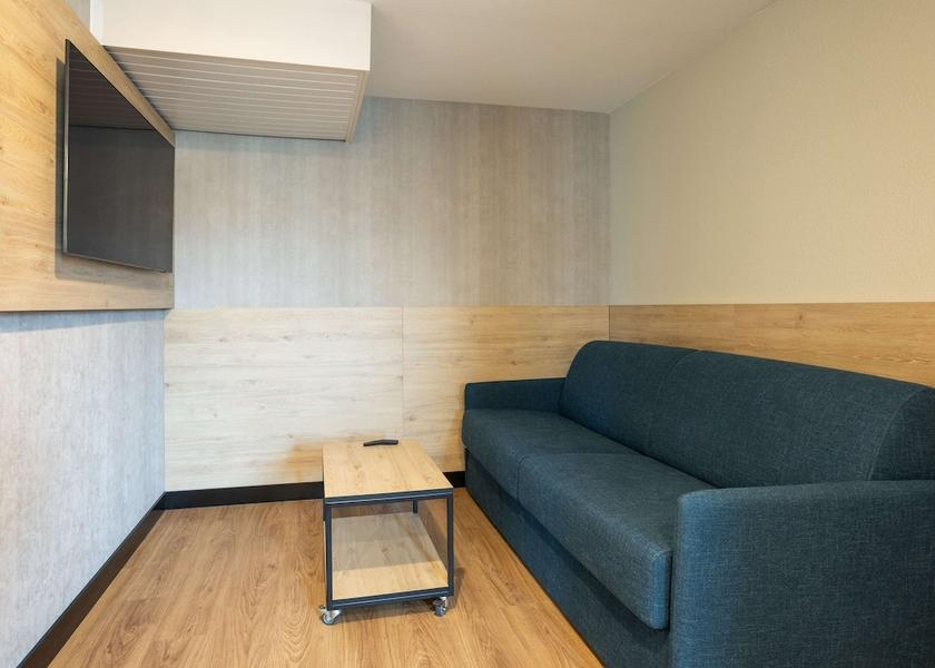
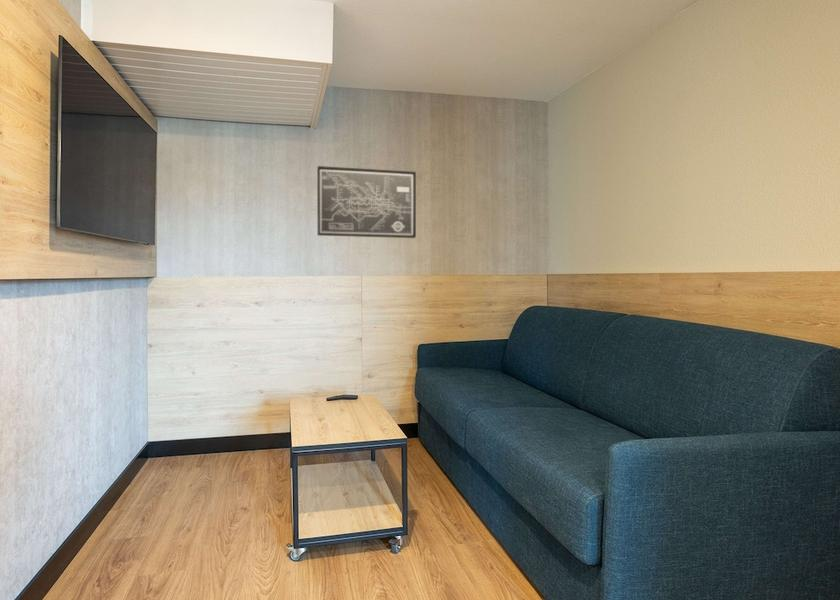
+ wall art [316,165,417,239]
